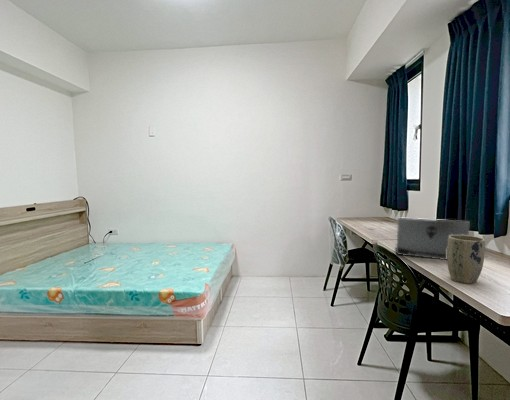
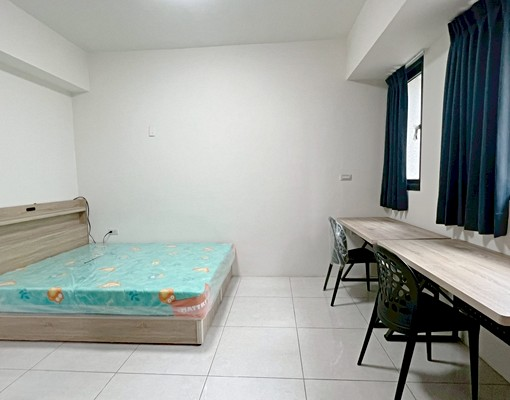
- plant pot [446,235,486,285]
- laptop [395,217,471,261]
